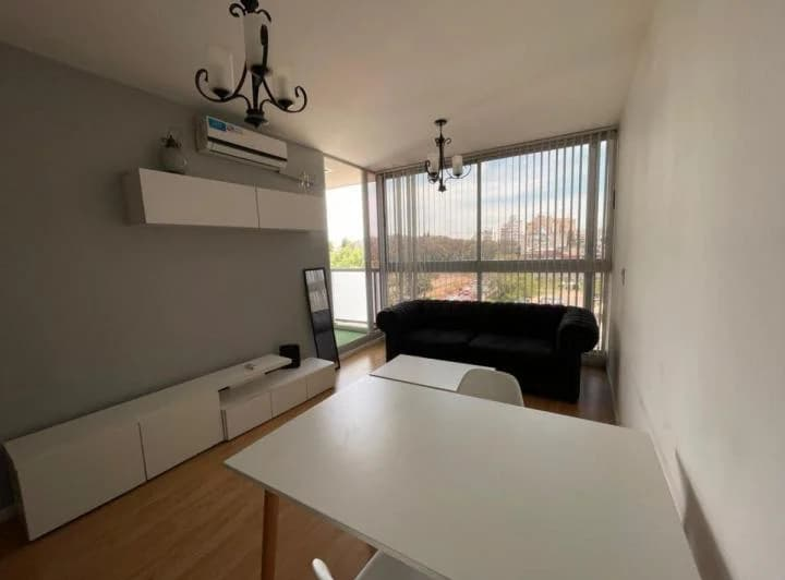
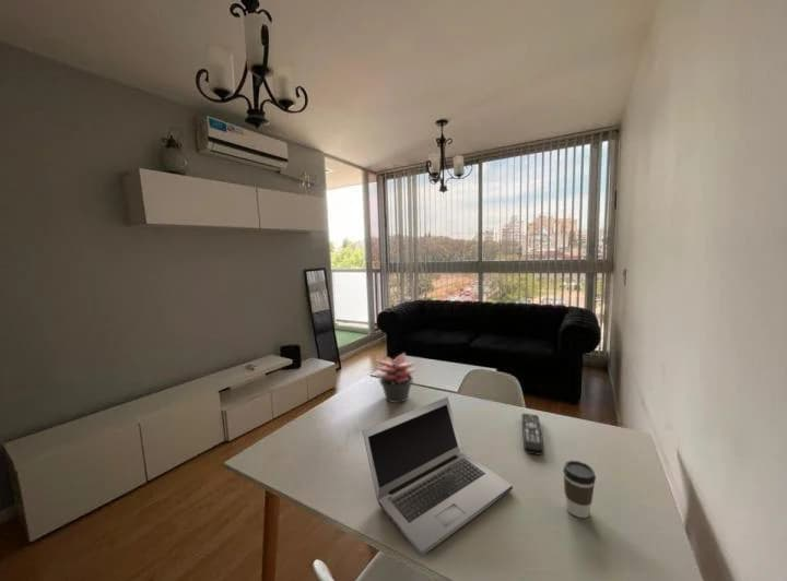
+ laptop [361,395,514,557]
+ coffee cup [562,460,597,519]
+ remote control [521,413,545,456]
+ succulent plant [374,352,416,404]
